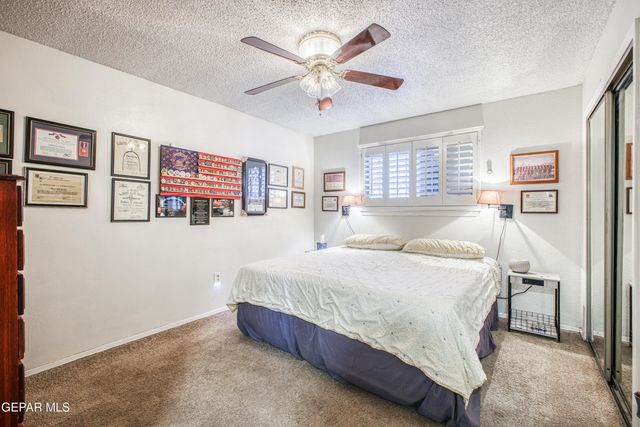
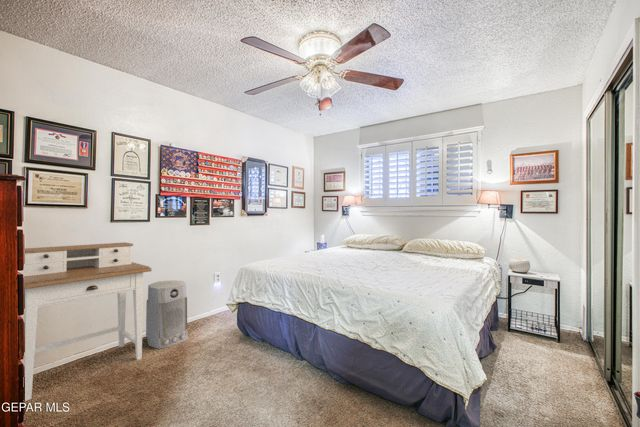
+ desk [22,242,153,402]
+ air purifier [145,279,189,350]
